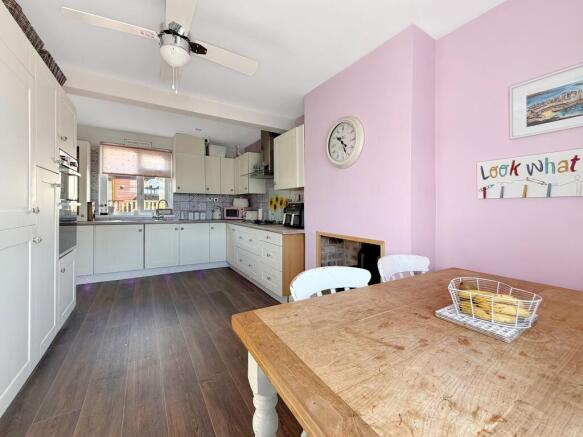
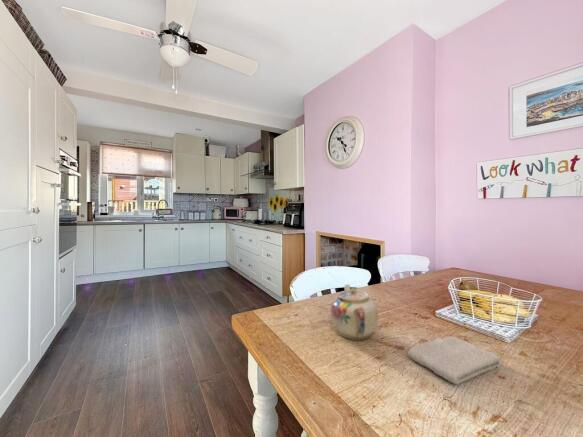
+ teapot [330,283,379,341]
+ washcloth [407,336,502,385]
